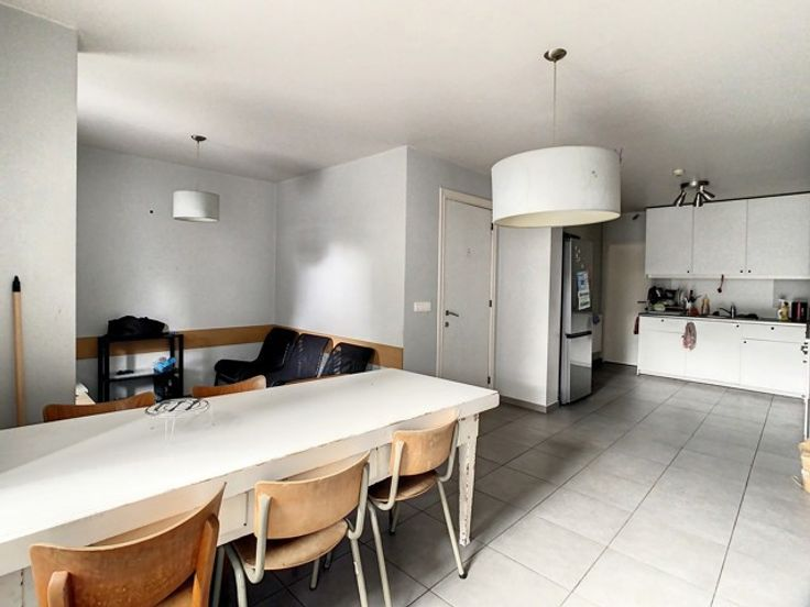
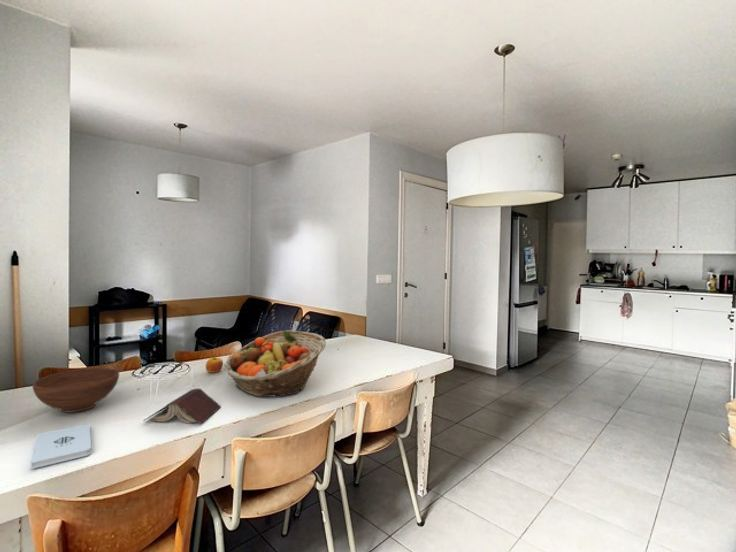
+ notepad [30,423,92,470]
+ fruit basket [223,329,327,398]
+ book [142,387,222,425]
+ bowl [31,367,120,414]
+ apple [205,355,224,374]
